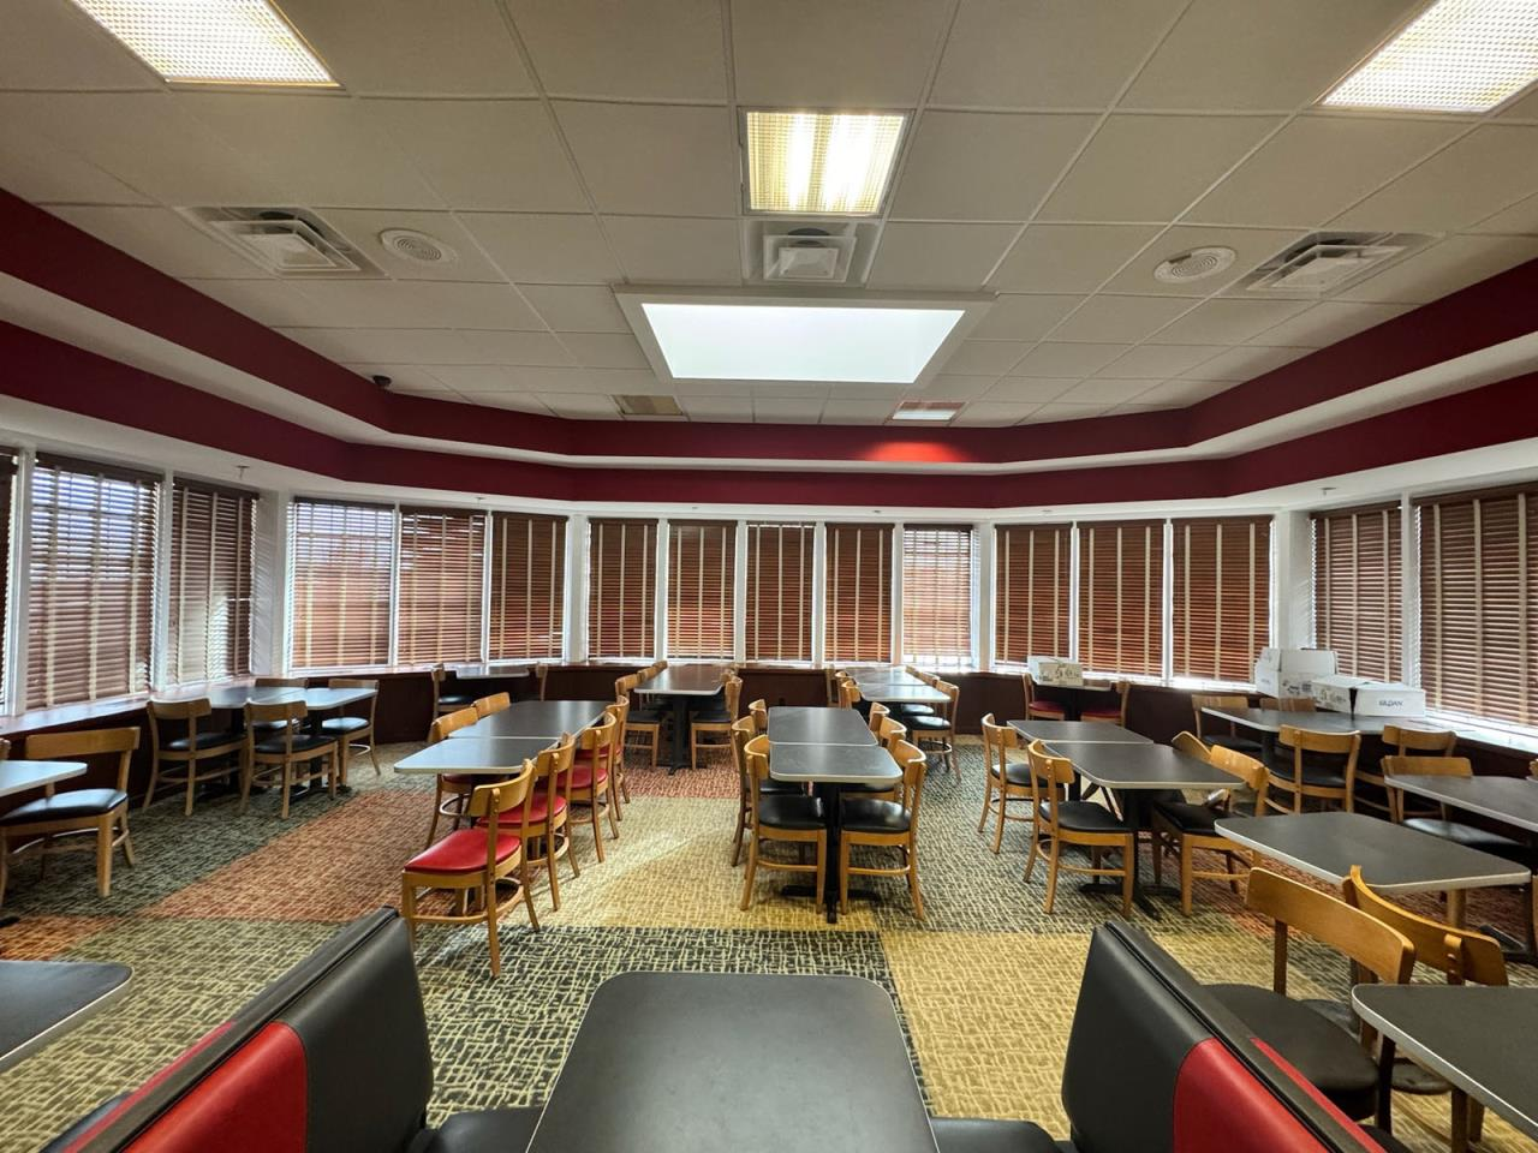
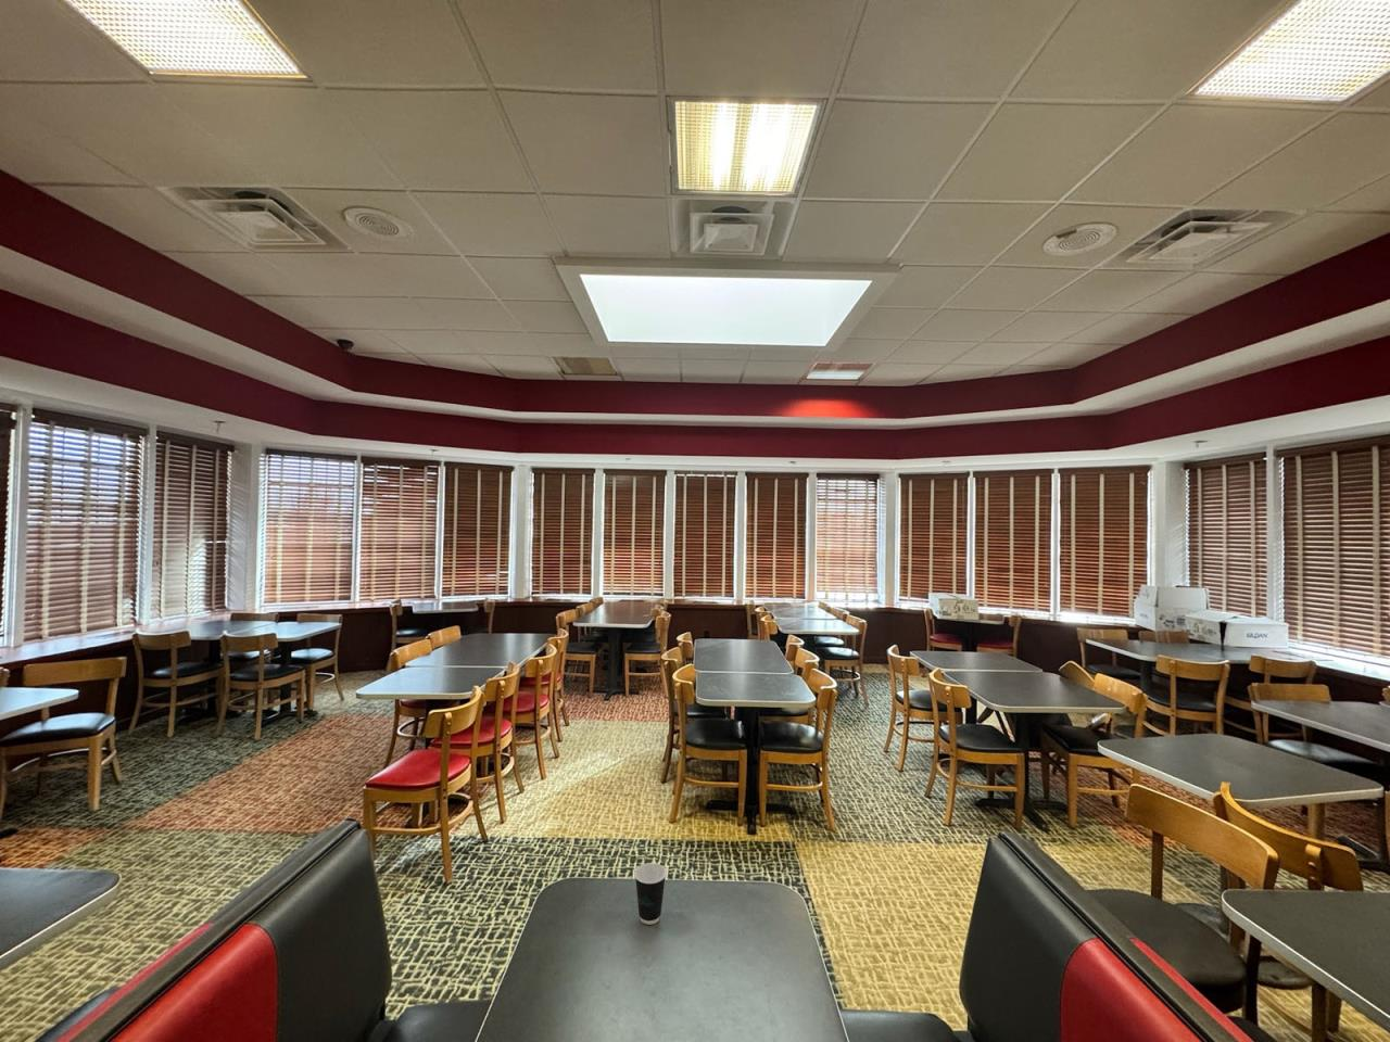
+ dixie cup [633,861,668,926]
